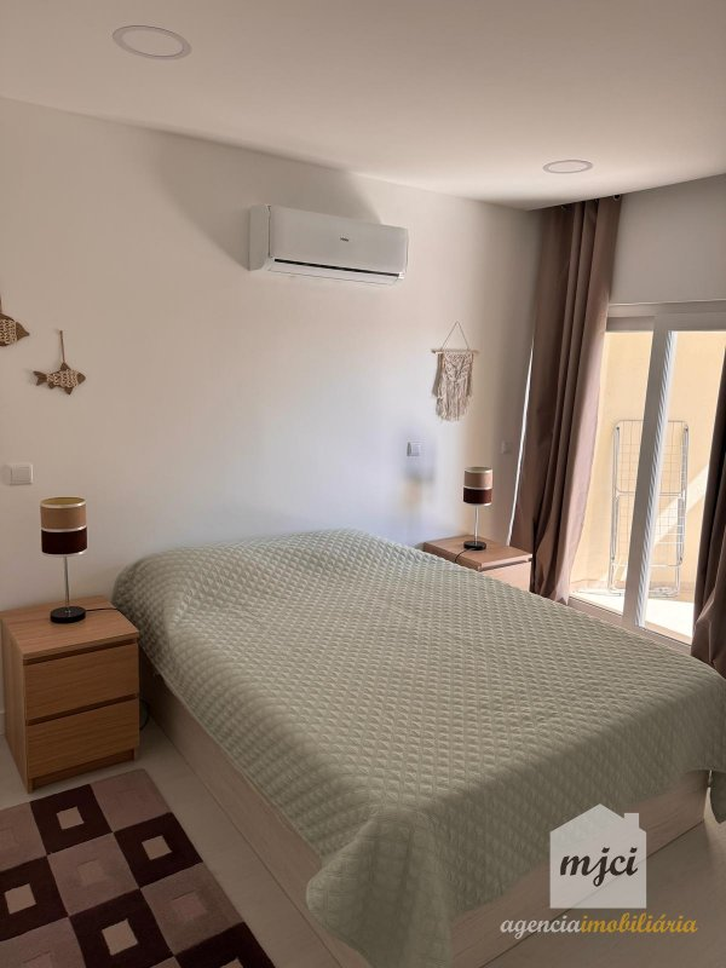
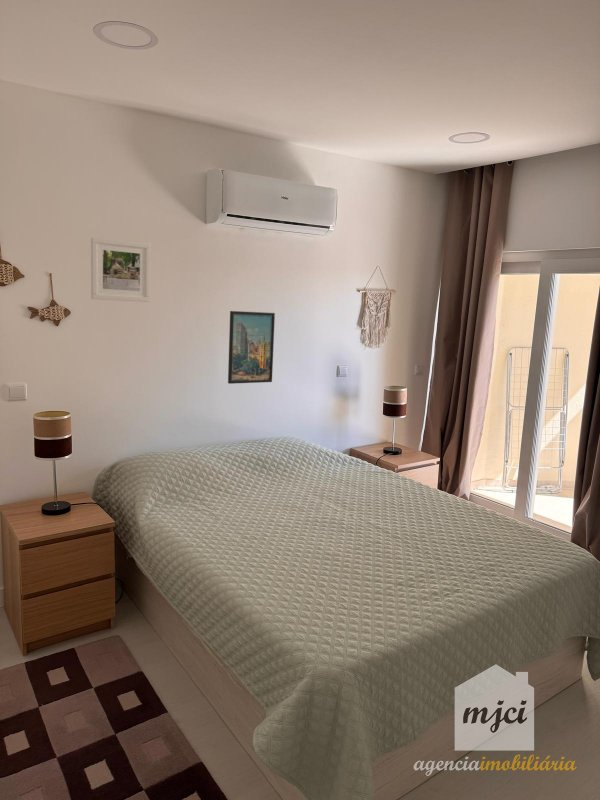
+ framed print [227,310,276,385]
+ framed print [90,237,151,303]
